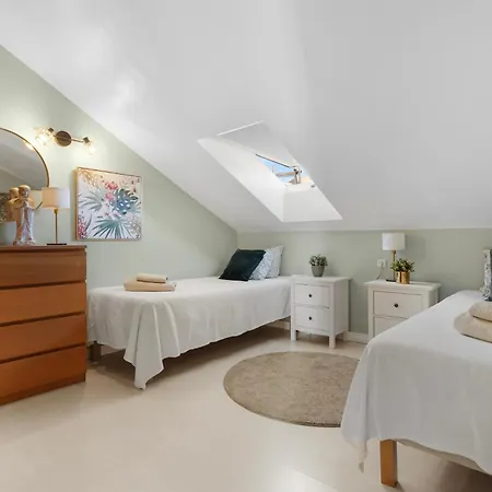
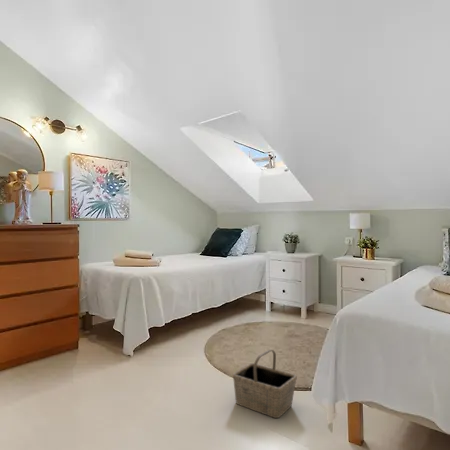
+ basket [231,349,298,419]
